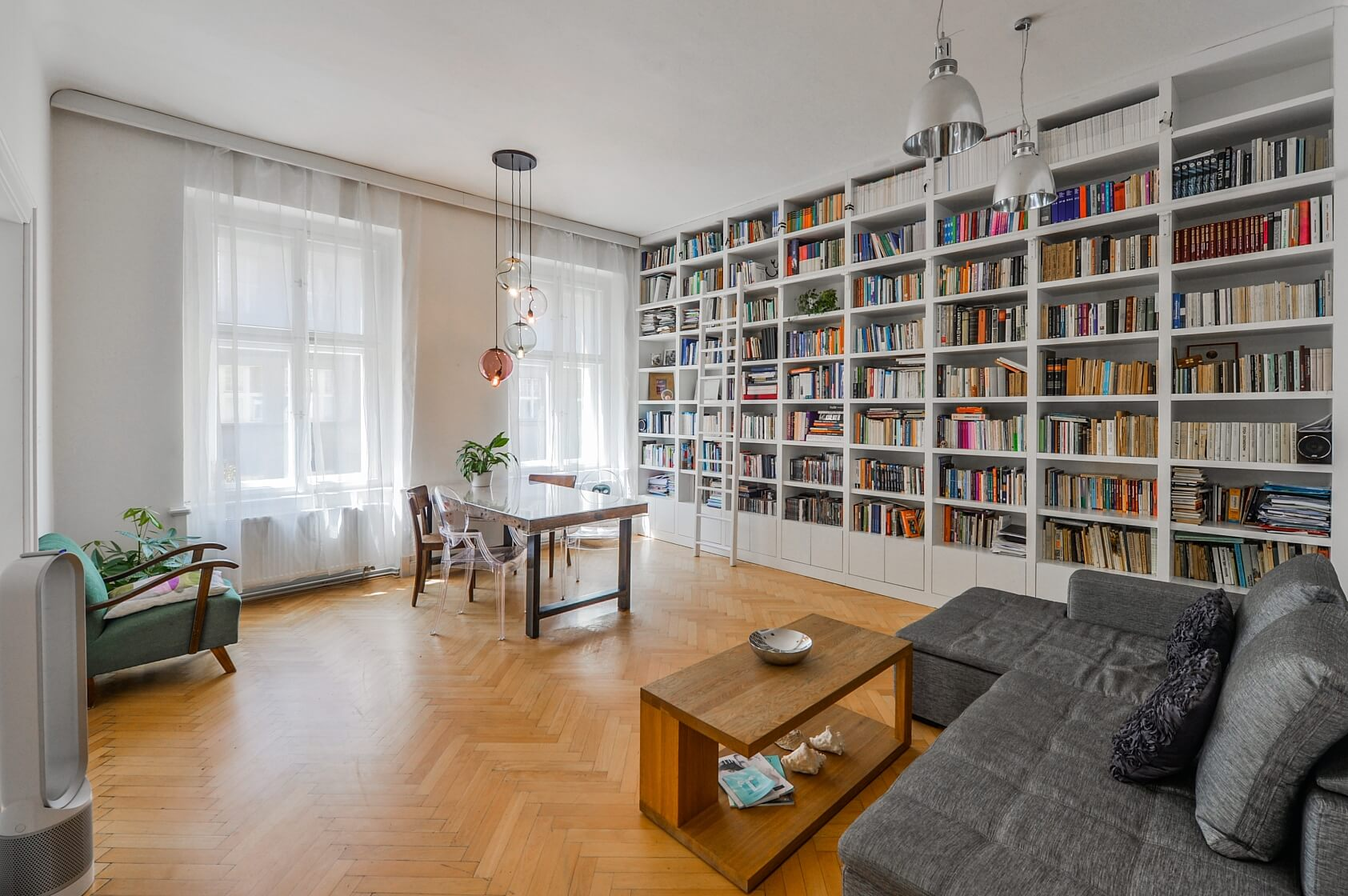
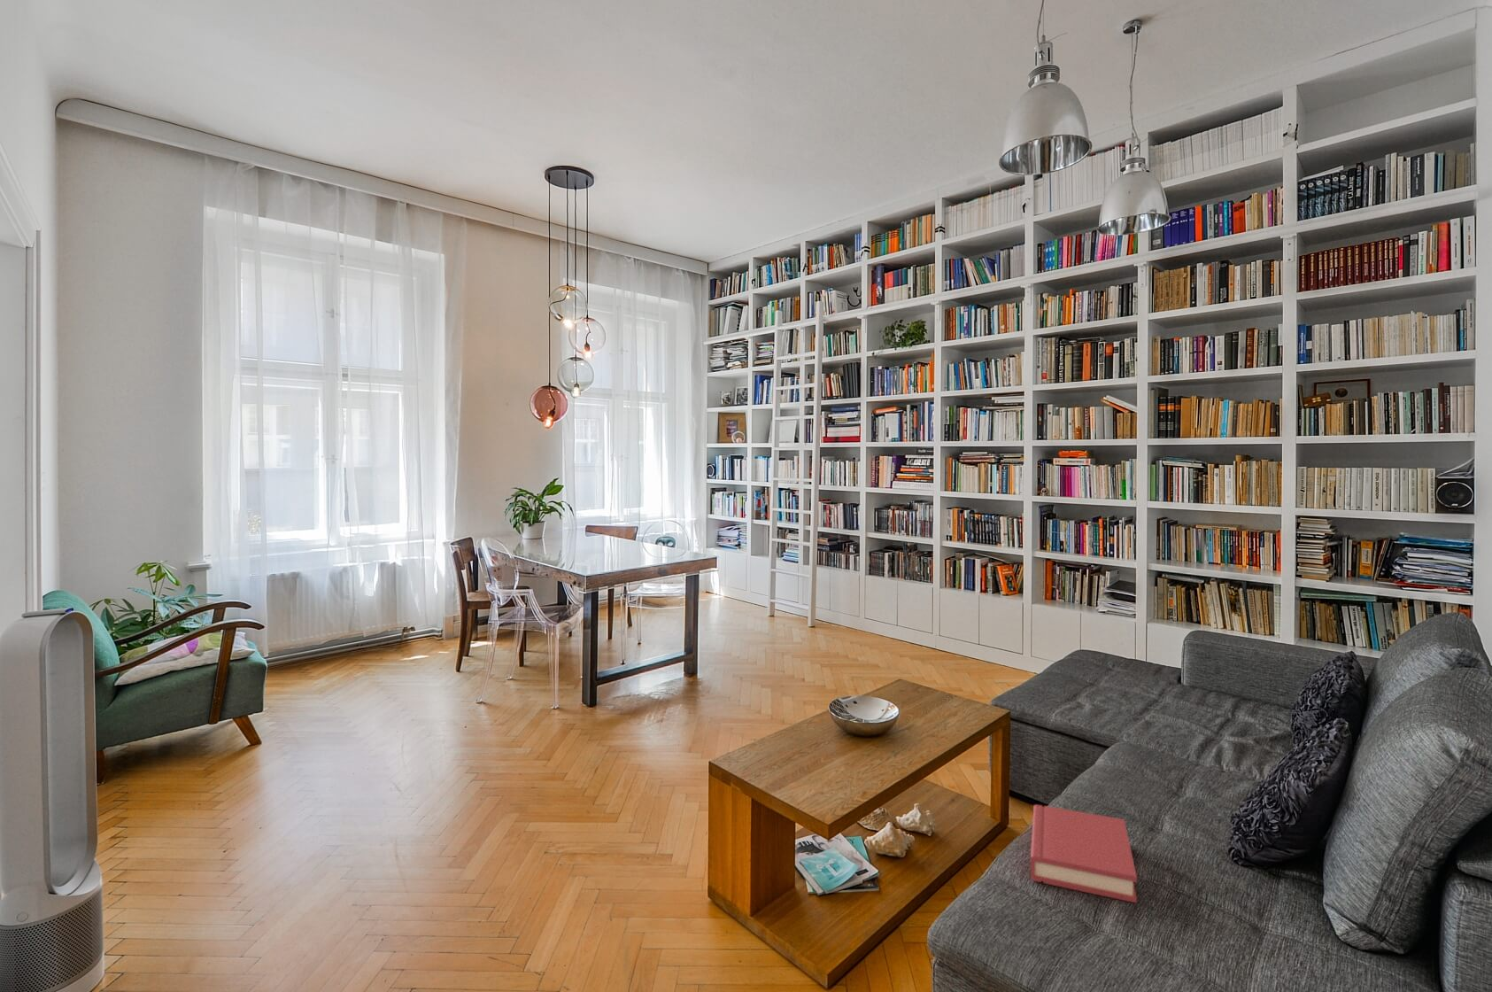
+ hardback book [1029,804,1138,905]
